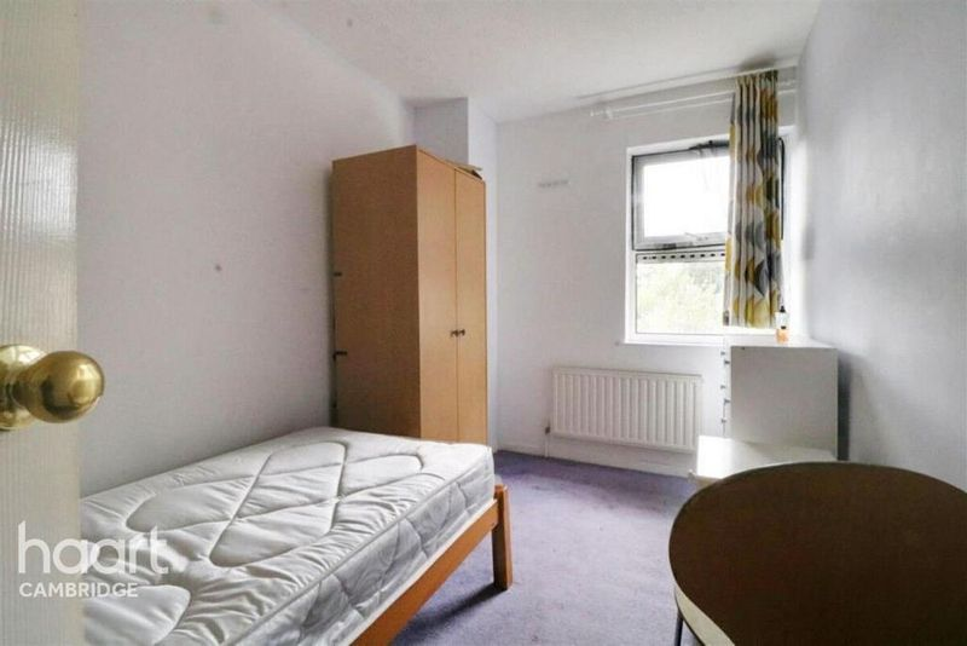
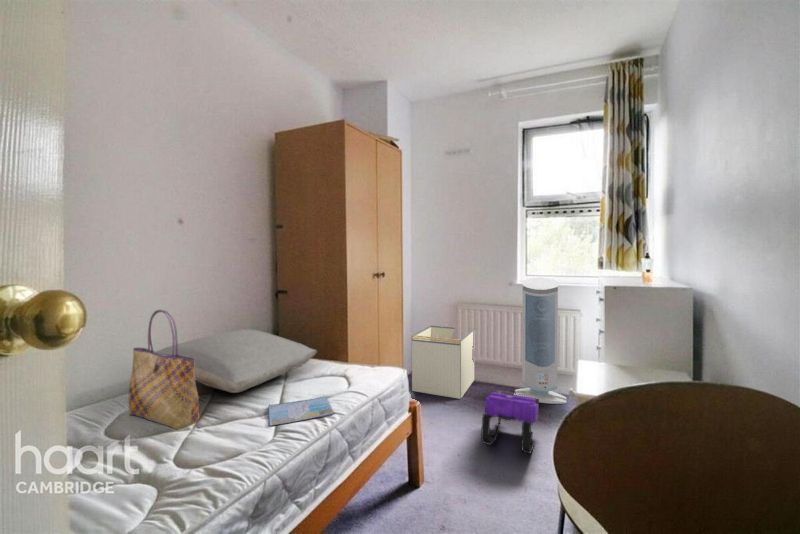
+ book [267,395,335,427]
+ tote bag [128,309,201,431]
+ storage bin [411,325,475,400]
+ air purifier [513,276,567,405]
+ pillow [156,328,318,394]
+ backpack [480,390,540,456]
